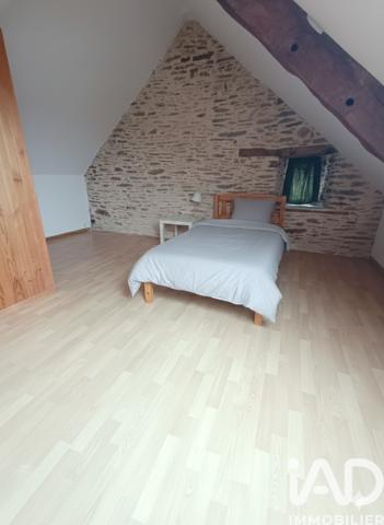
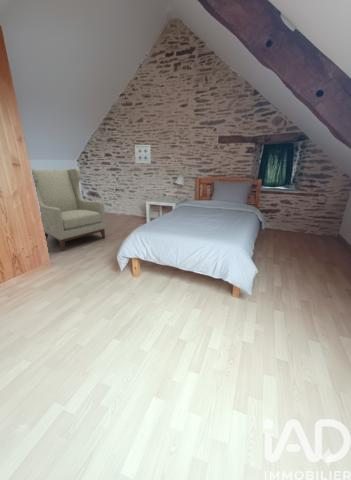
+ chair [31,167,106,252]
+ wall art [134,144,152,165]
